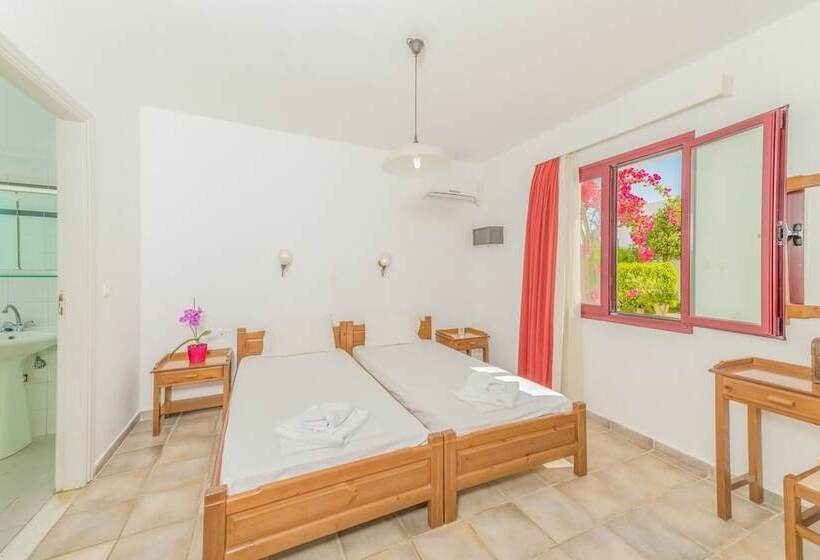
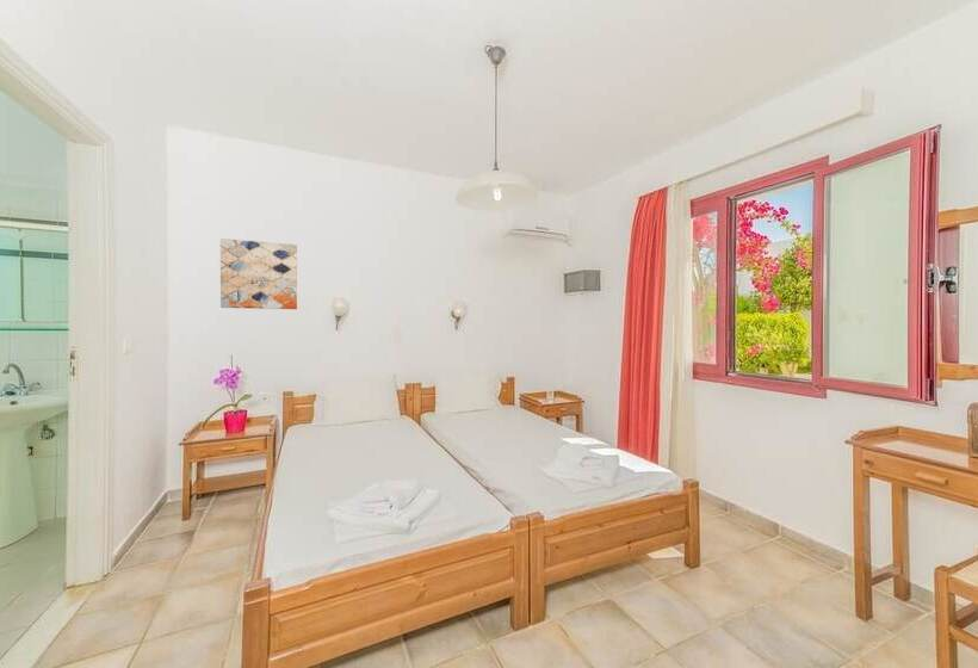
+ wall art [219,237,298,310]
